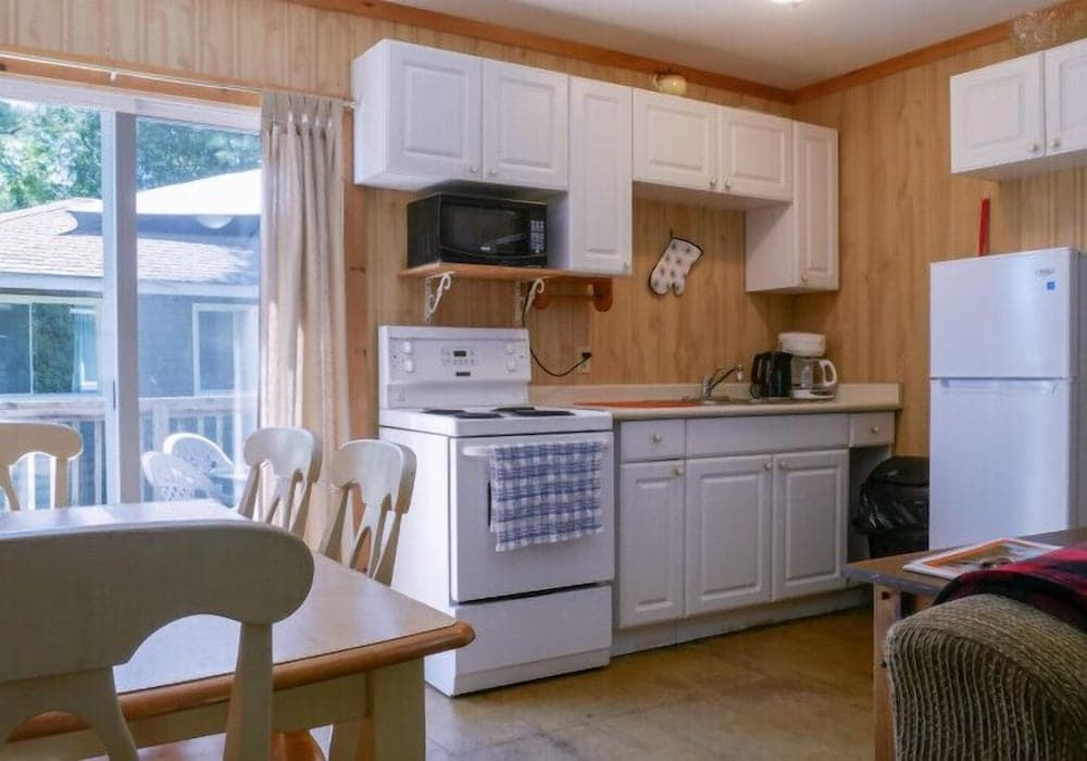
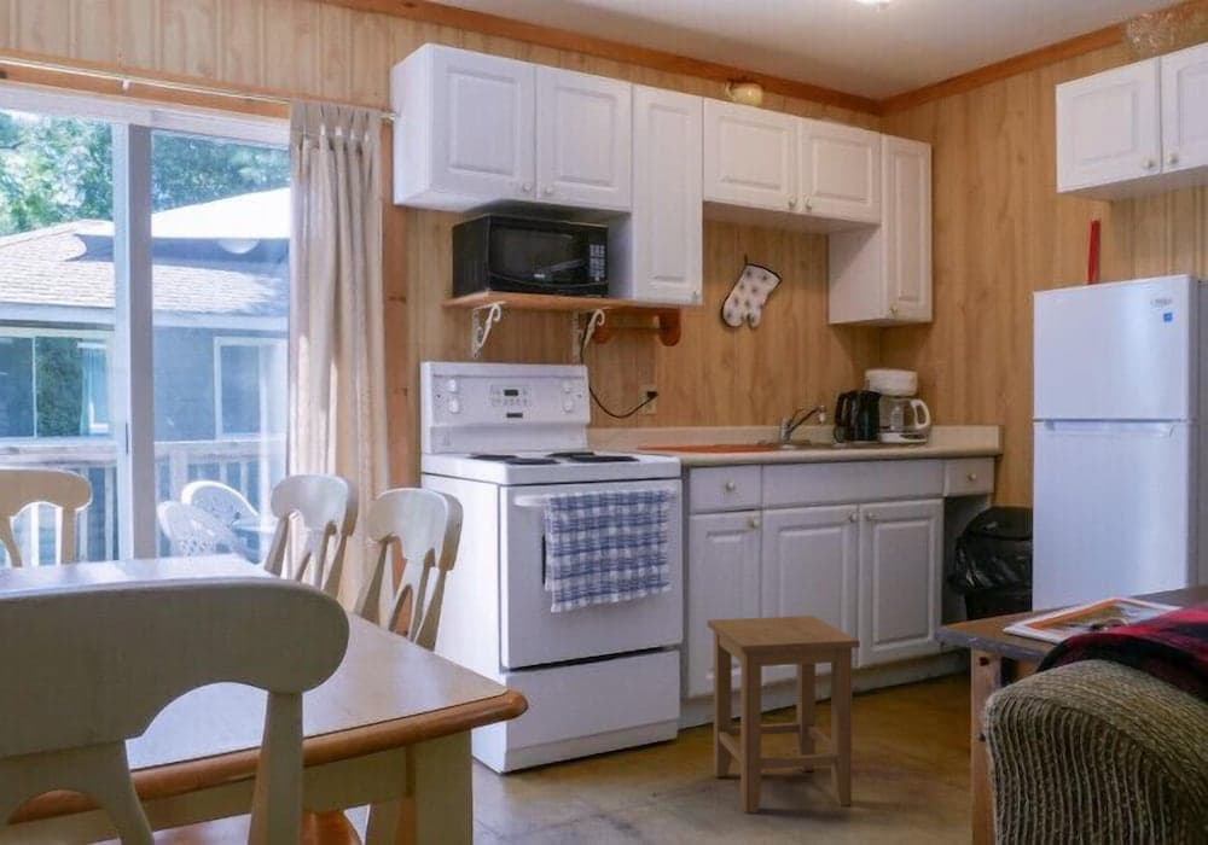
+ stool [707,614,861,815]
